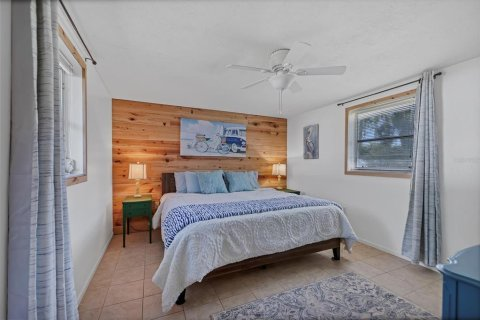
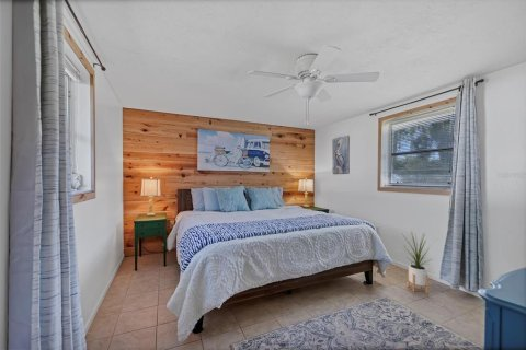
+ house plant [402,231,438,294]
